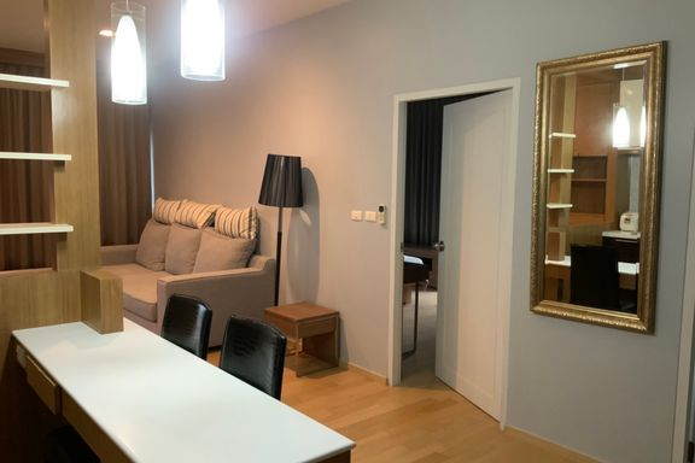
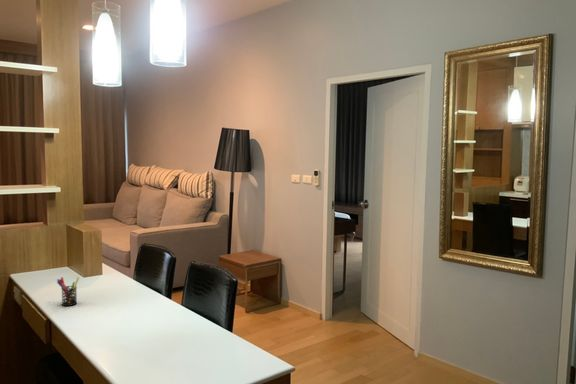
+ pen holder [56,276,80,307]
